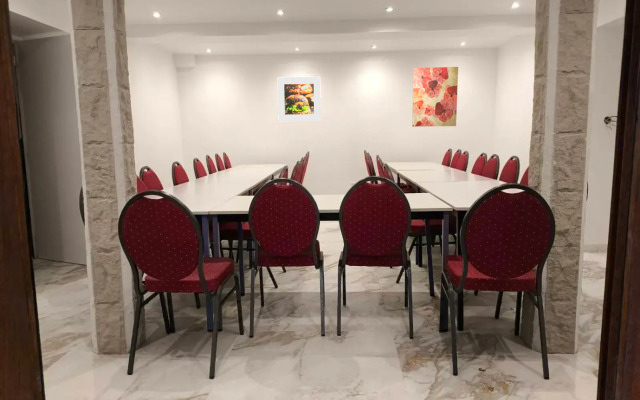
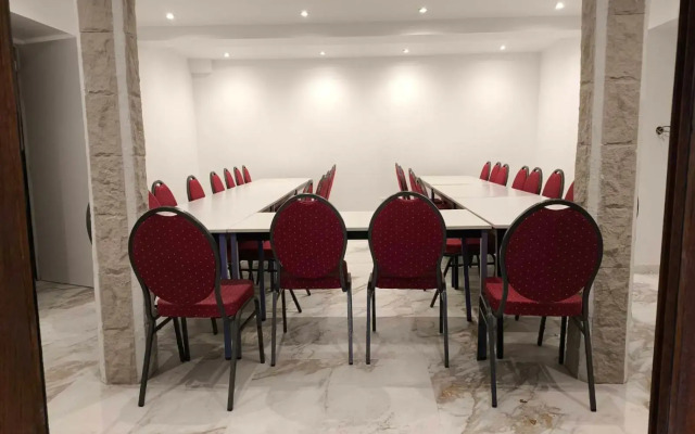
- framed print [277,76,322,122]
- wall art [411,66,459,128]
